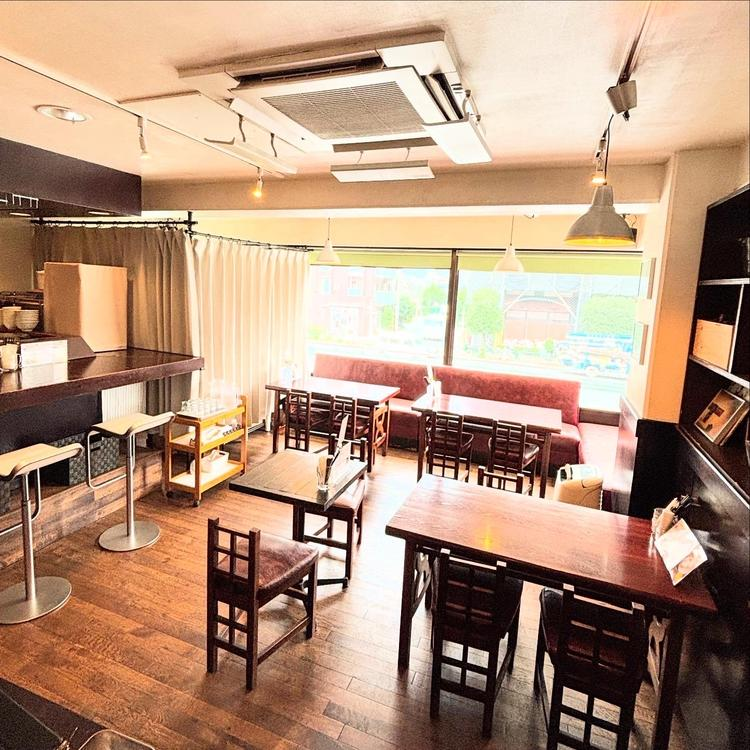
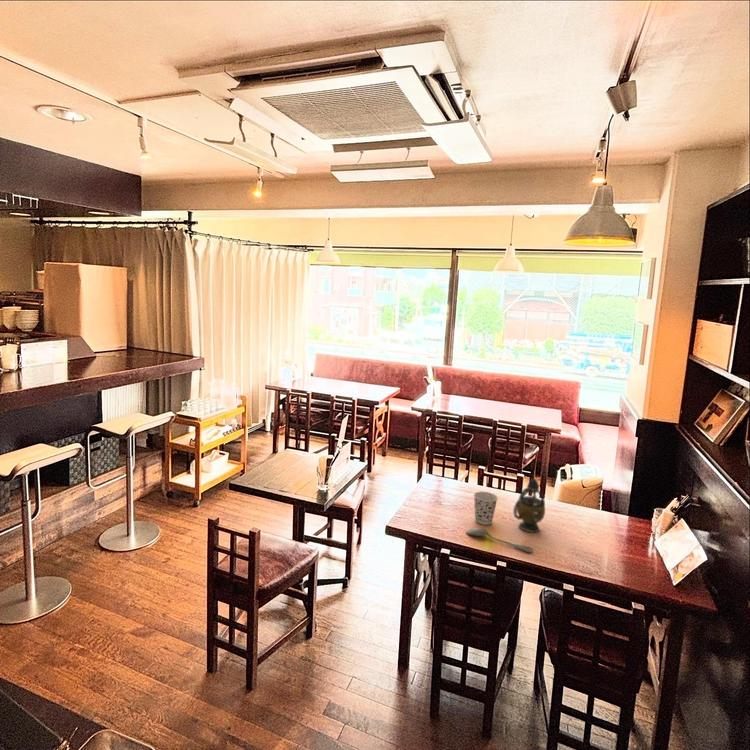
+ spoon [465,527,534,554]
+ cup [473,491,499,526]
+ teapot [512,477,546,533]
